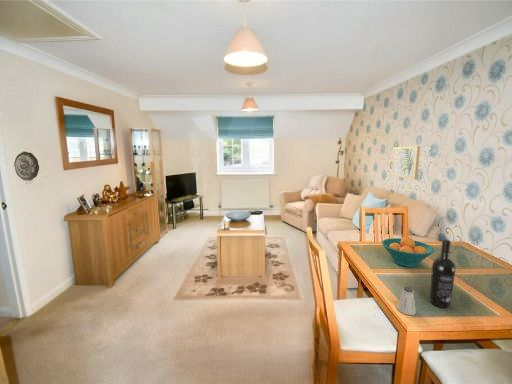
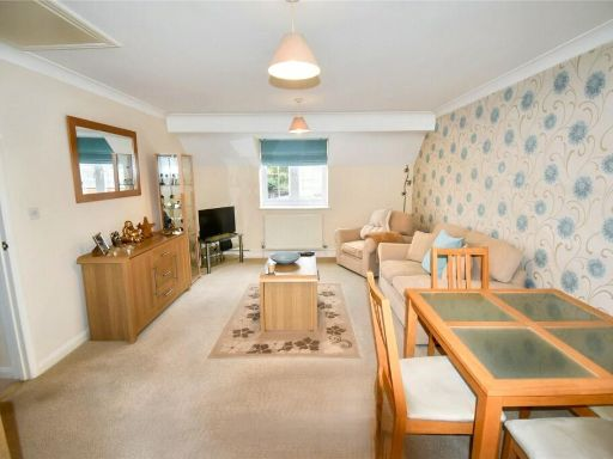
- wall art [391,145,421,181]
- wine bottle [429,238,457,309]
- saltshaker [396,286,417,316]
- decorative plate [13,151,40,182]
- fruit bowl [381,236,436,268]
